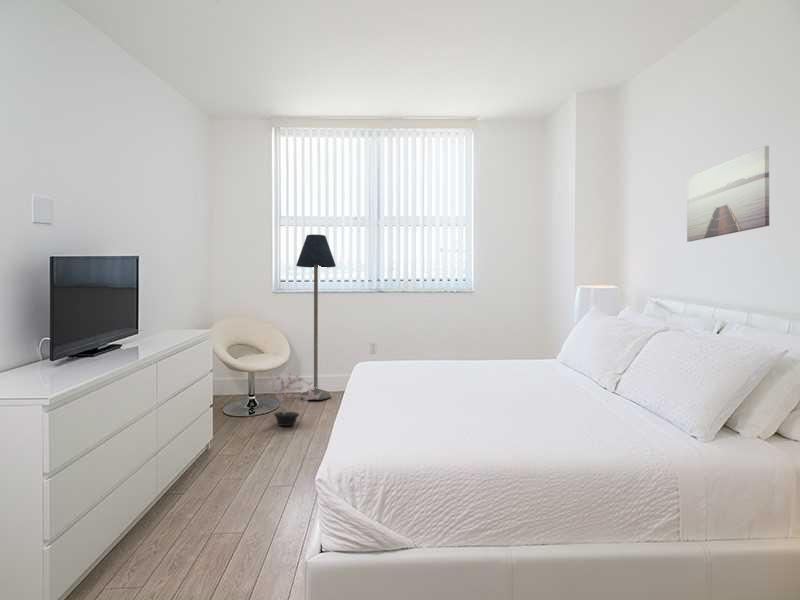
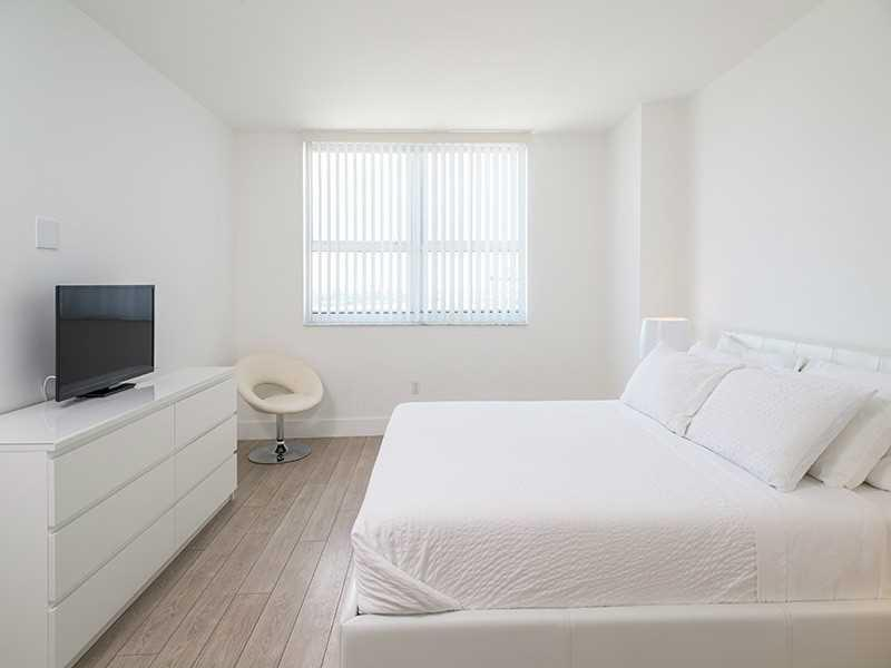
- wall art [686,145,770,243]
- floor lamp [295,233,337,401]
- potted plant [268,371,321,427]
